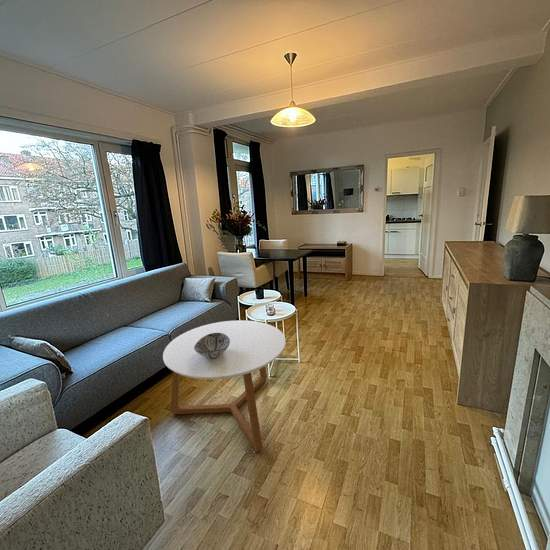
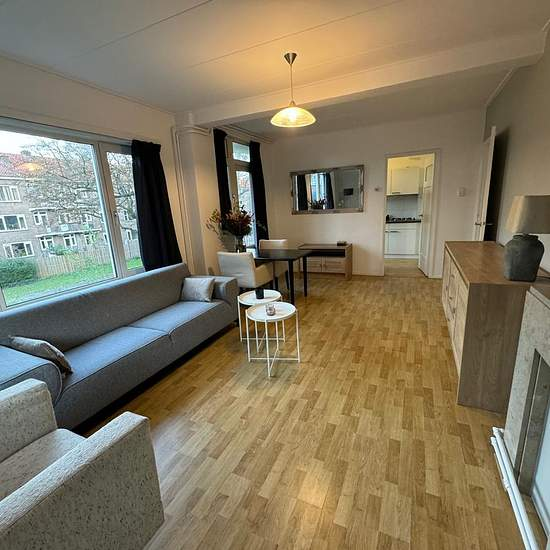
- coffee table [162,319,287,453]
- decorative bowl [194,333,230,358]
